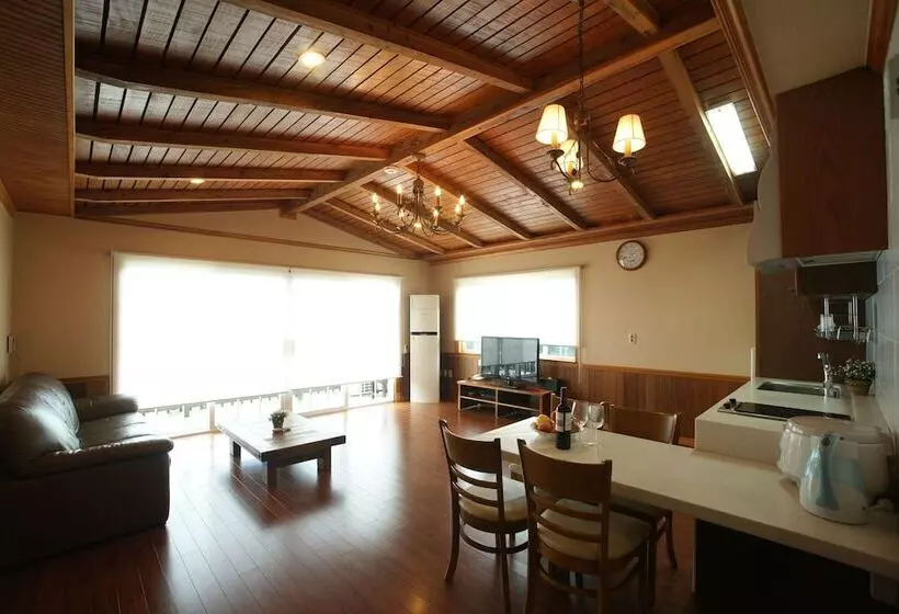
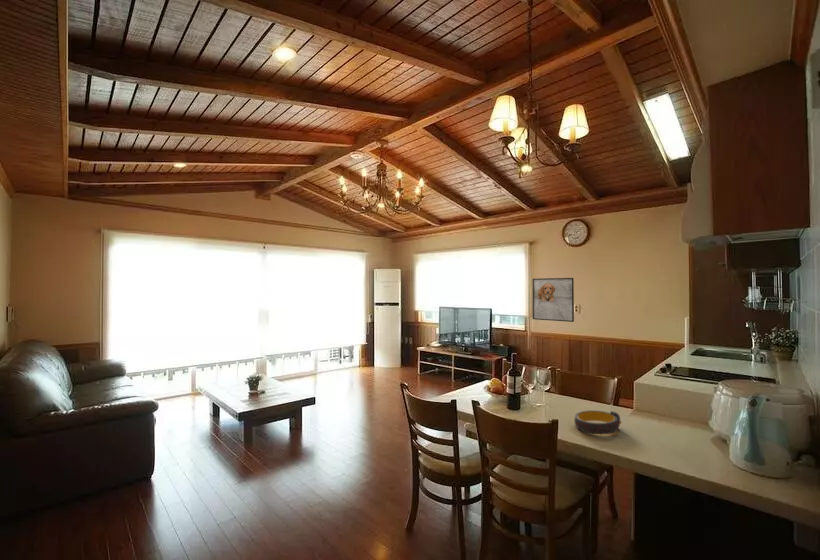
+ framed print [532,277,575,323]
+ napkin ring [573,410,622,435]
